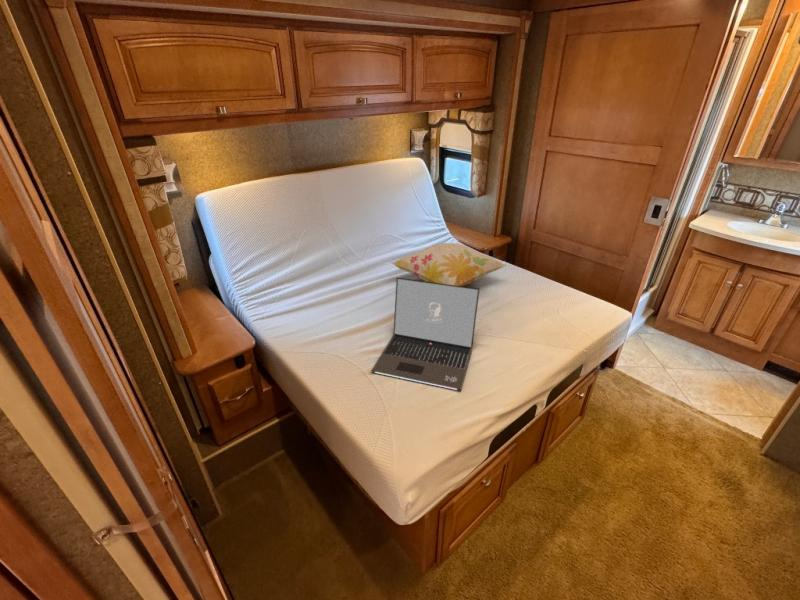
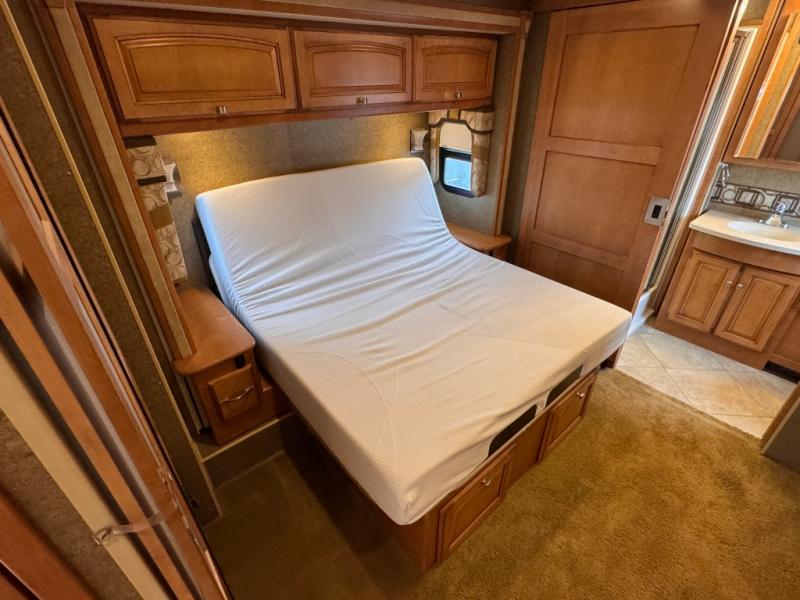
- laptop [370,277,480,392]
- decorative pillow [390,242,507,287]
